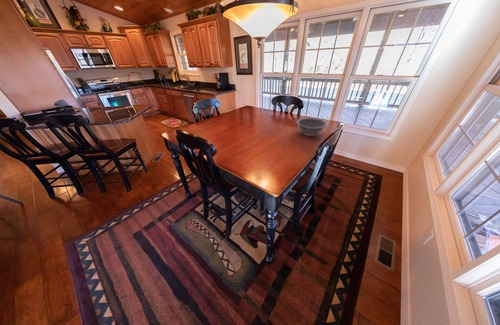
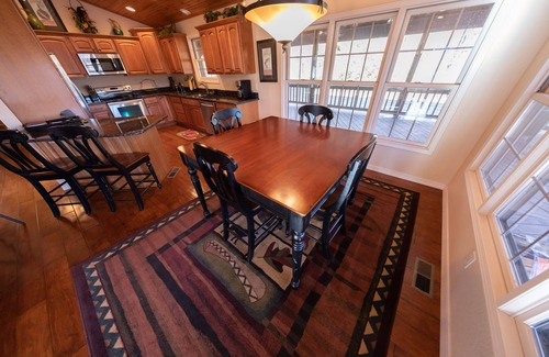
- decorative bowl [295,117,329,137]
